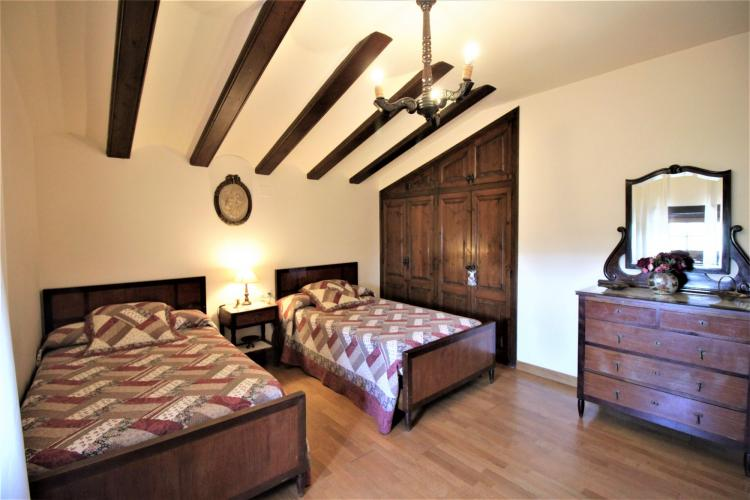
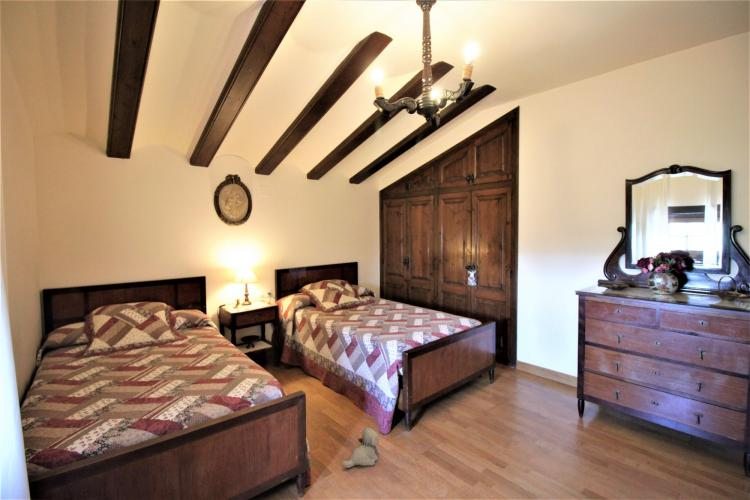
+ plush toy [341,427,380,469]
